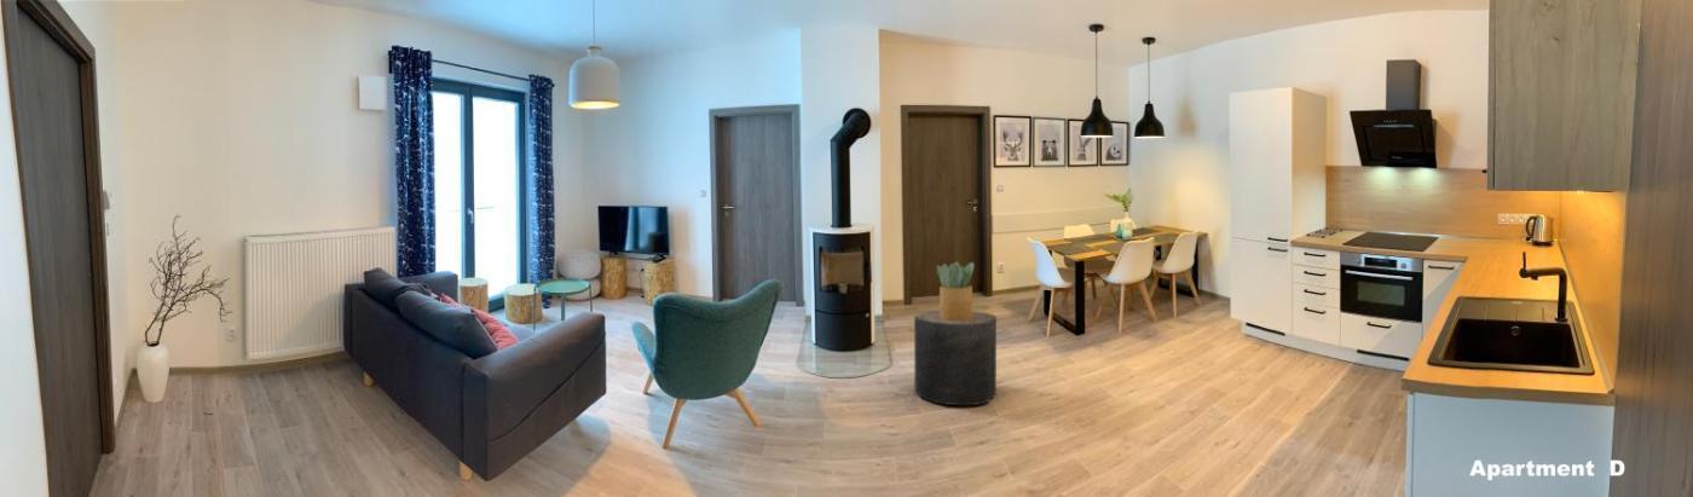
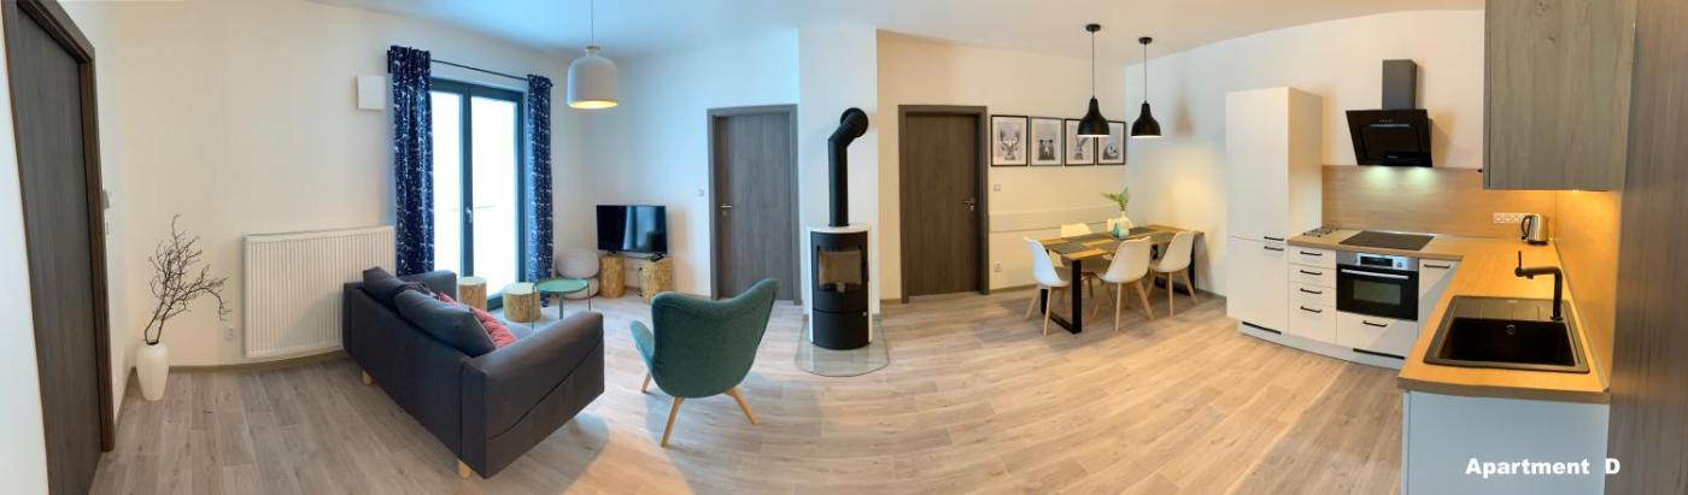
- potted plant [936,260,975,320]
- stool [913,310,998,406]
